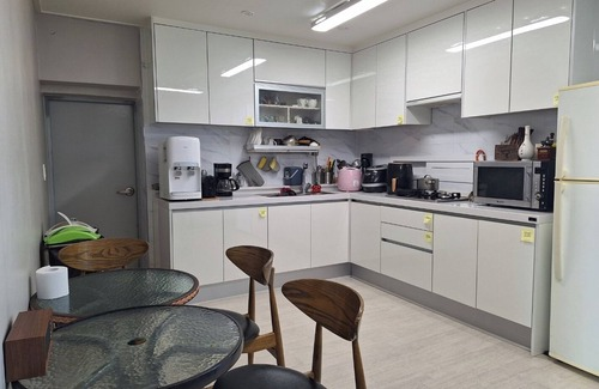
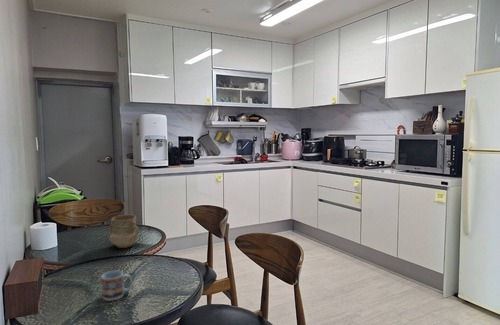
+ cup [100,270,133,302]
+ mug [108,214,140,249]
